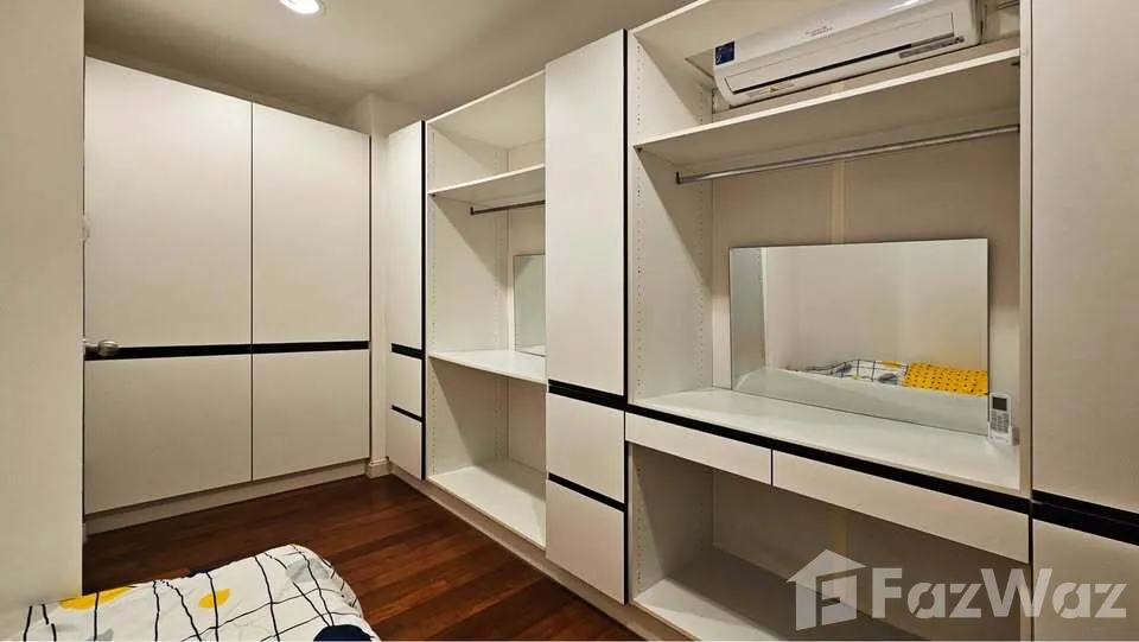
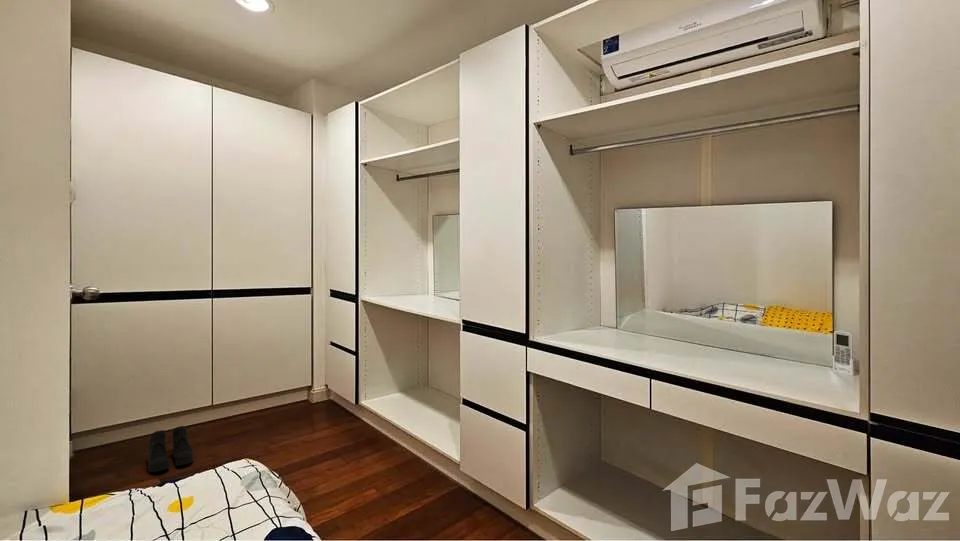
+ boots [147,425,194,473]
